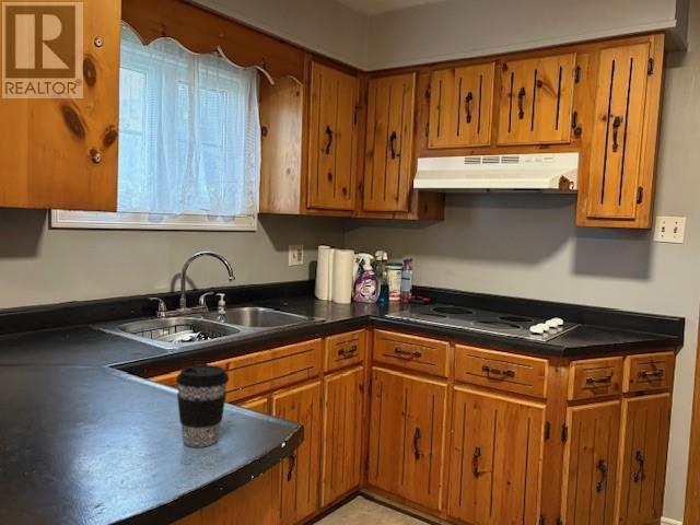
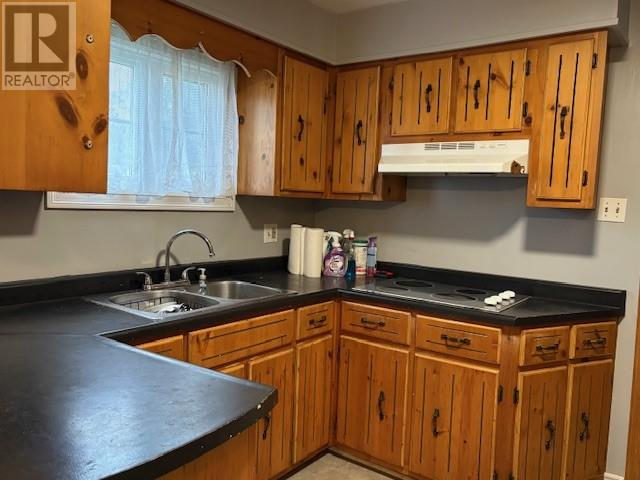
- coffee cup [175,364,230,447]
